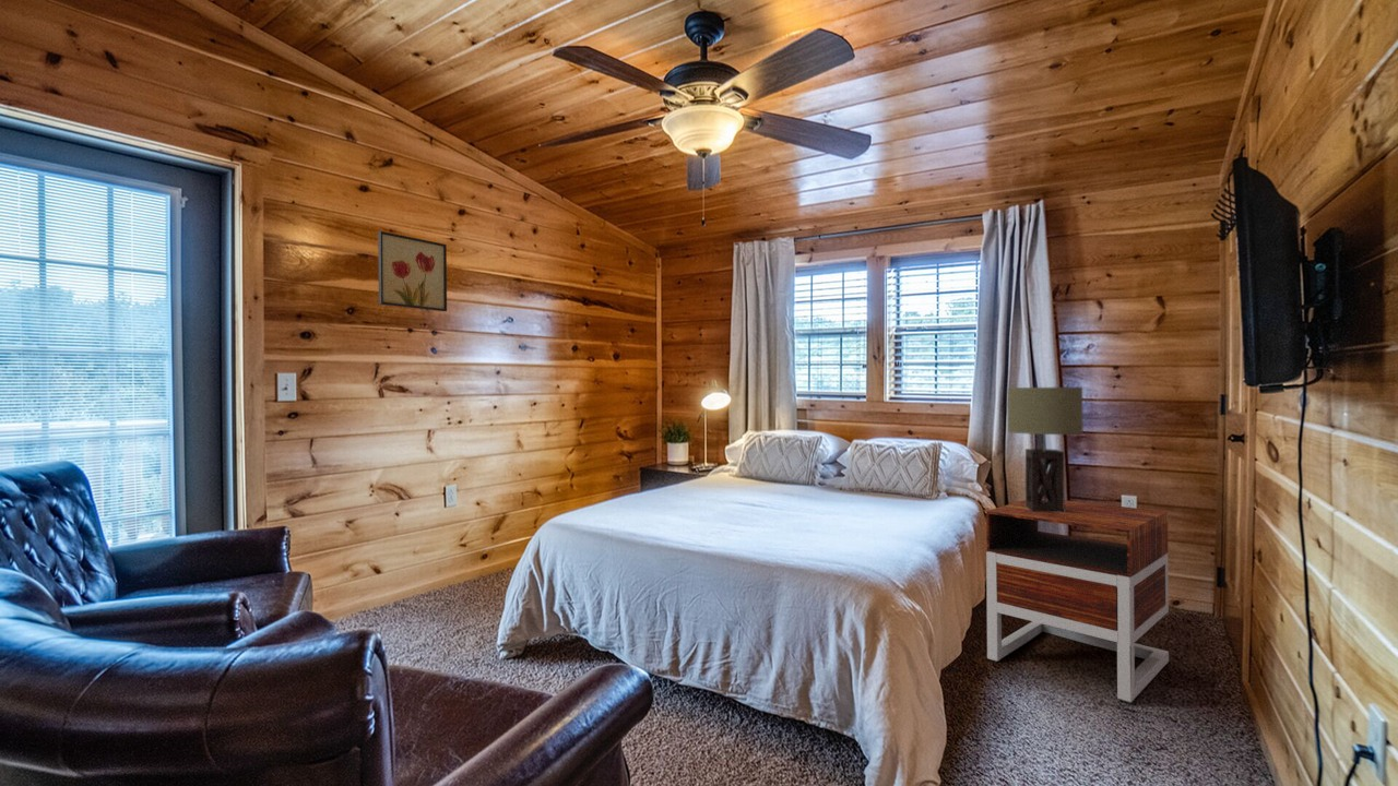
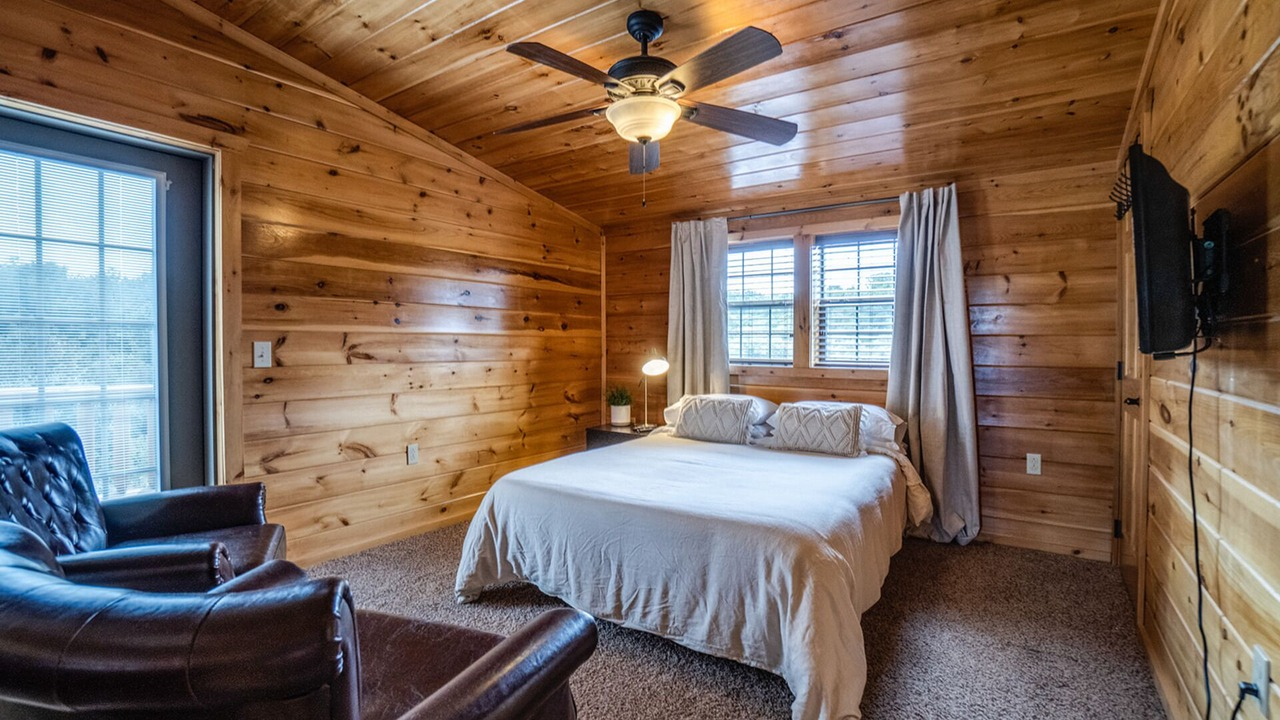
- nightstand [985,497,1170,704]
- wall art [377,230,448,312]
- table lamp [1007,386,1083,513]
